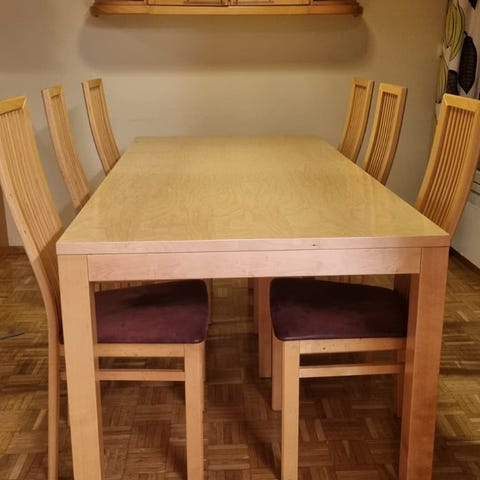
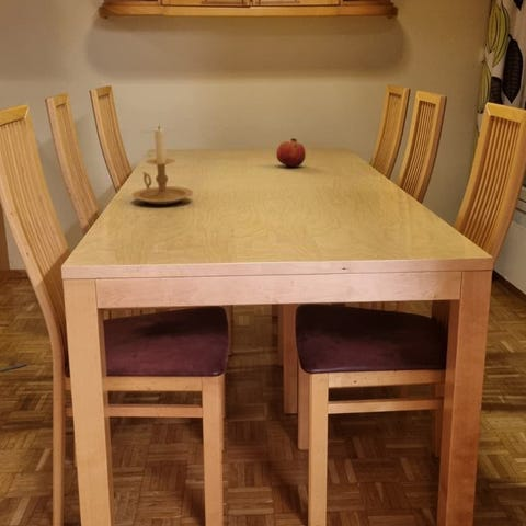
+ fruit [275,137,307,168]
+ candle holder [132,125,194,206]
